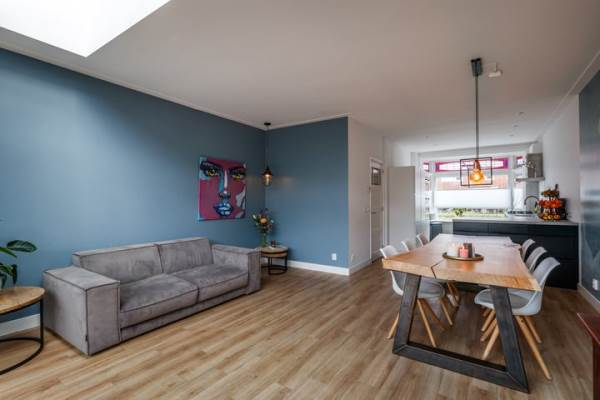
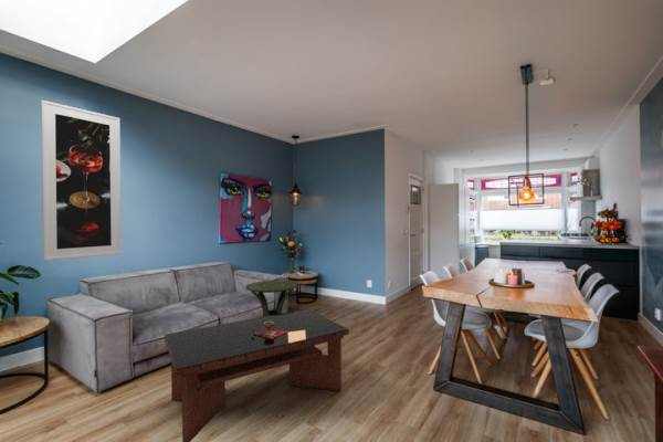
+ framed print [40,99,123,262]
+ coffee table [164,308,350,442]
+ decorative bowl [251,322,287,339]
+ side table [245,280,298,317]
